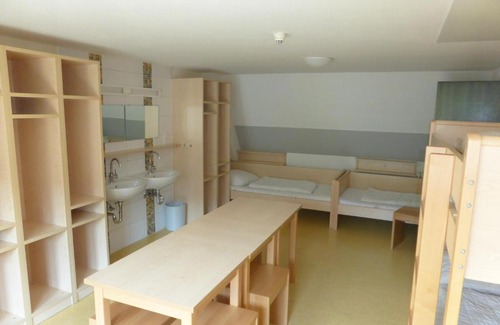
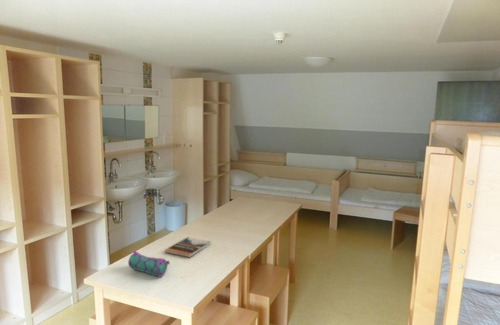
+ book [164,236,212,258]
+ pencil case [127,249,171,278]
